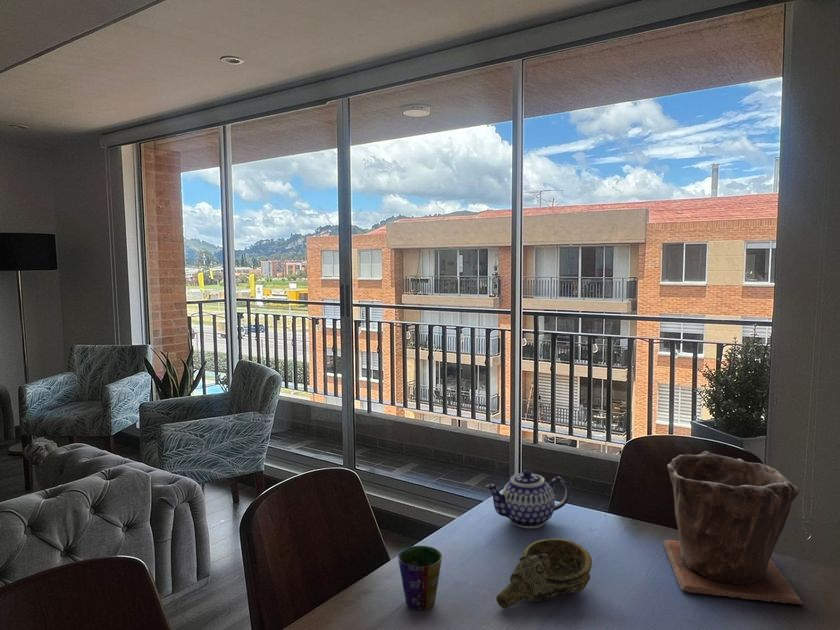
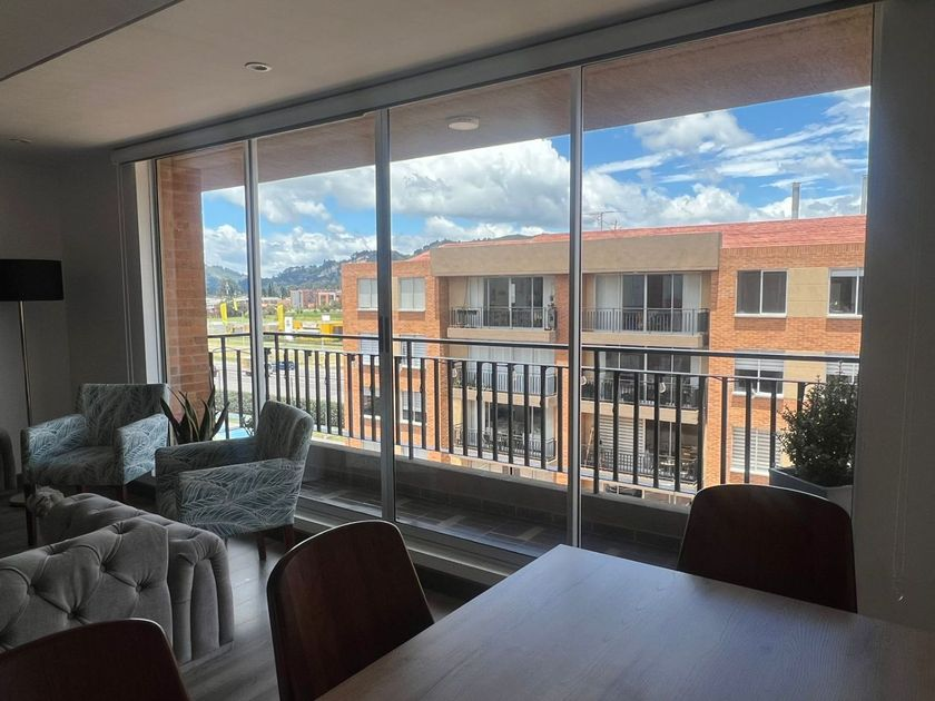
- plant pot [662,450,804,605]
- teapot [485,469,570,530]
- decorative bowl [495,537,593,610]
- cup [397,545,443,611]
